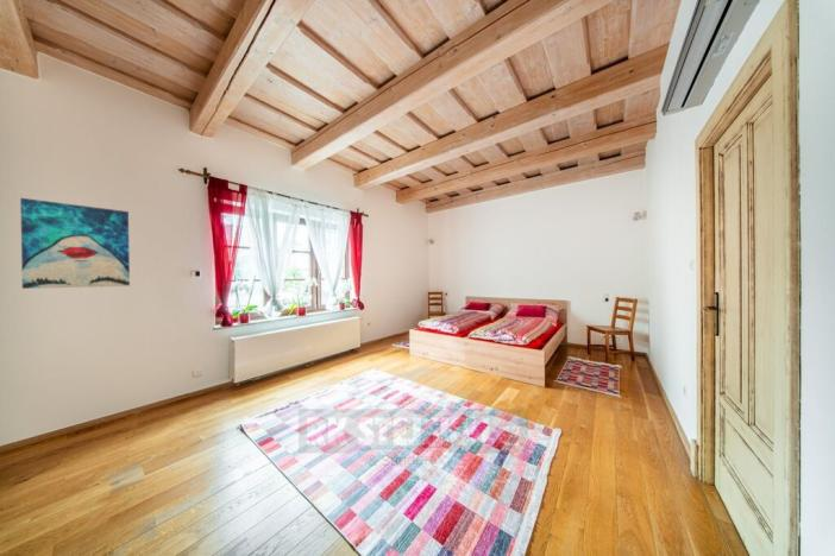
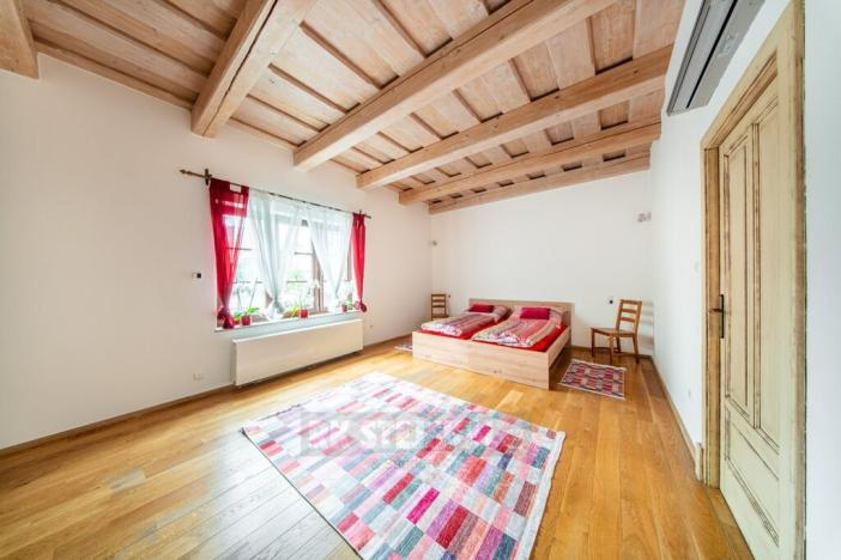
- wall art [19,197,131,290]
